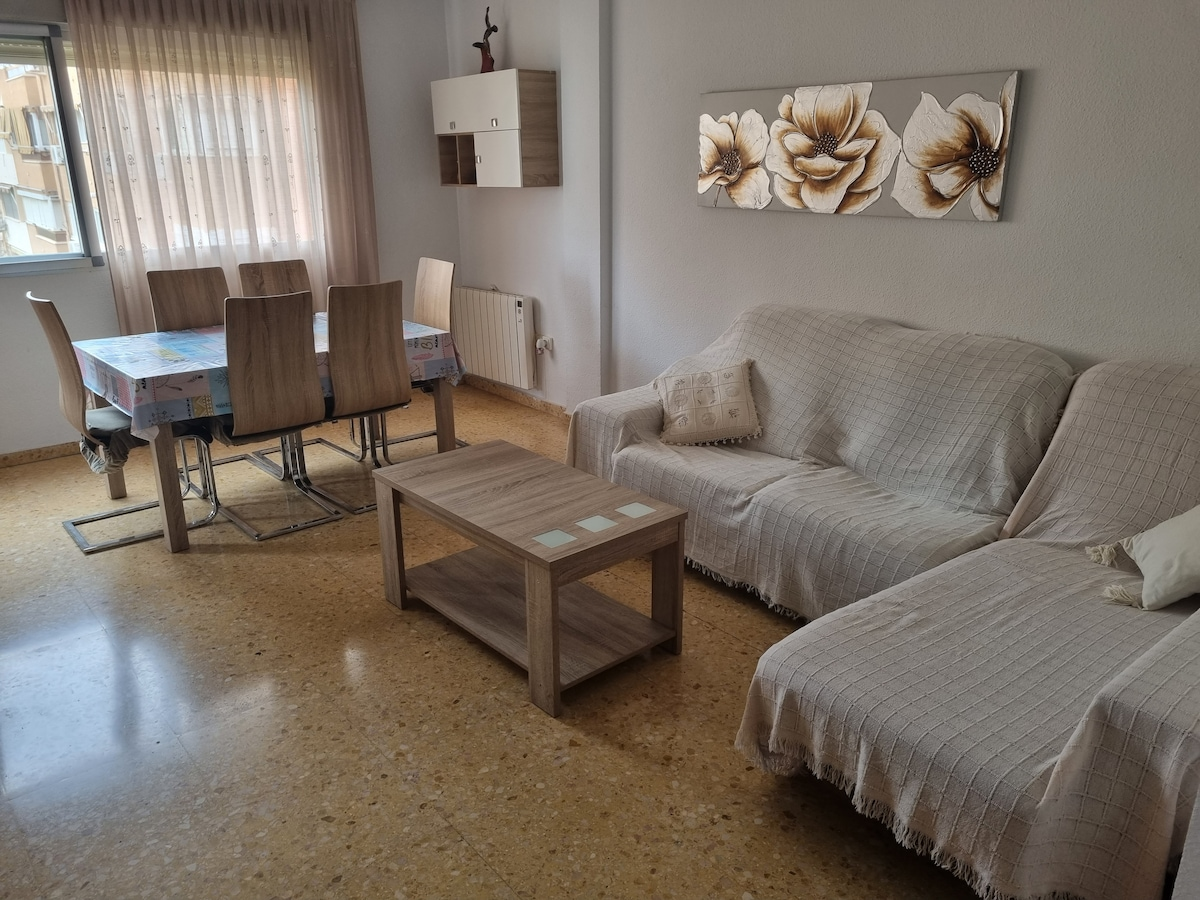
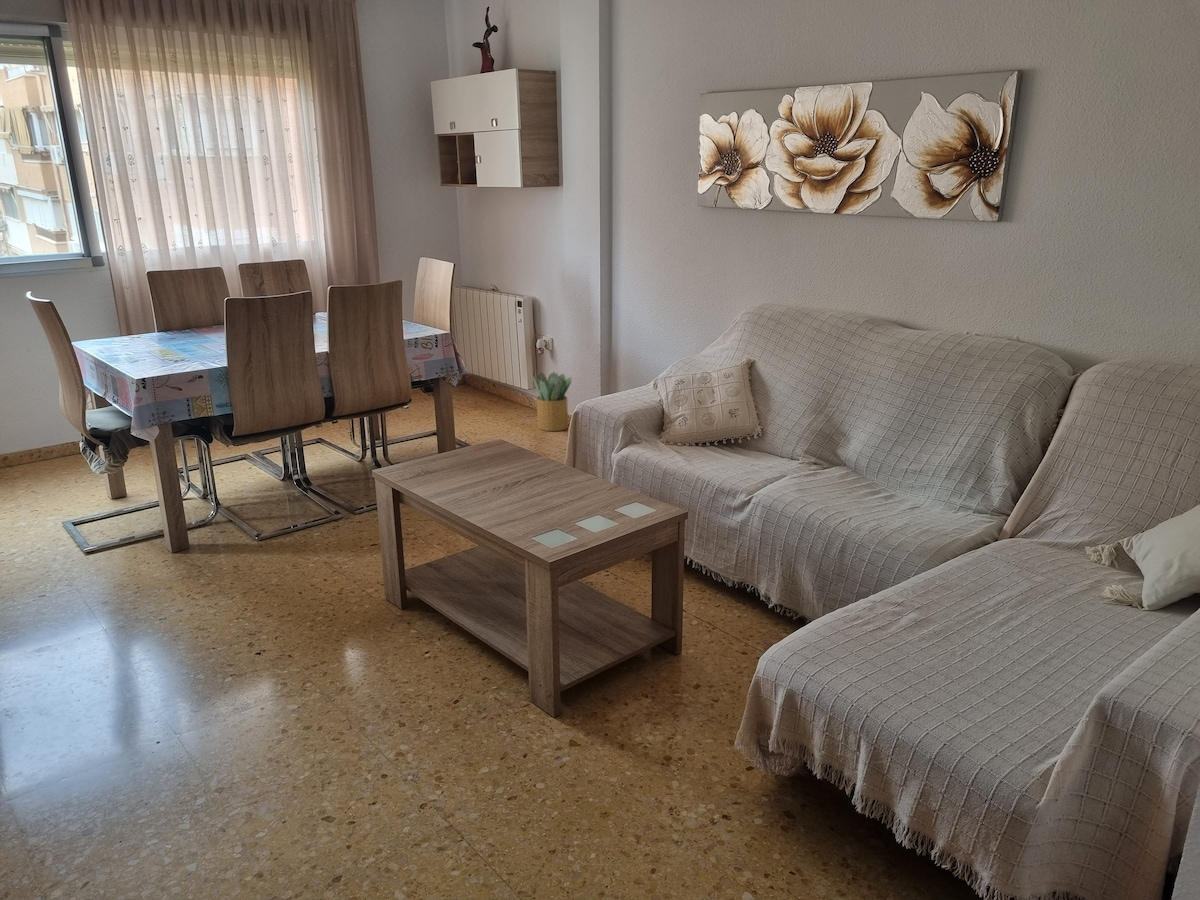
+ potted plant [531,371,573,432]
